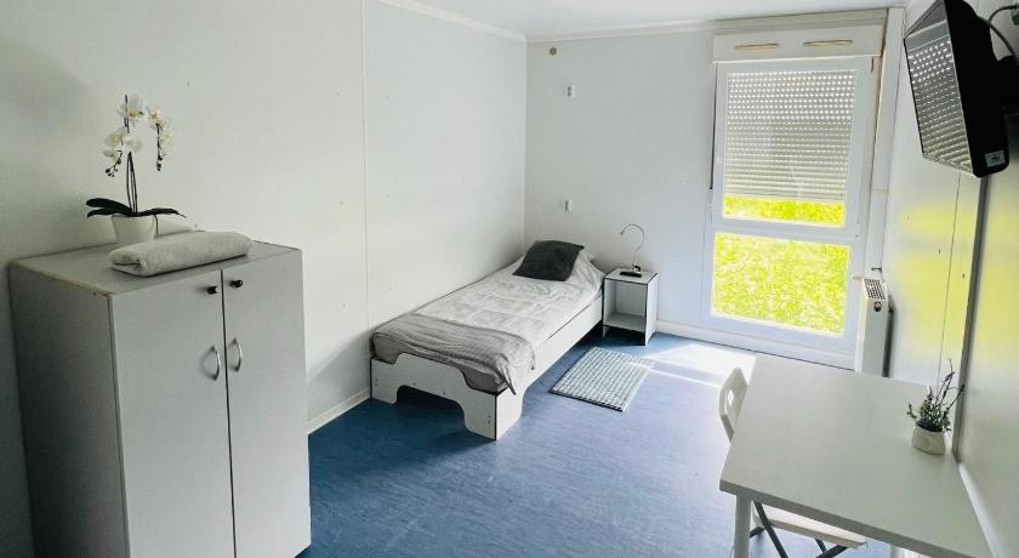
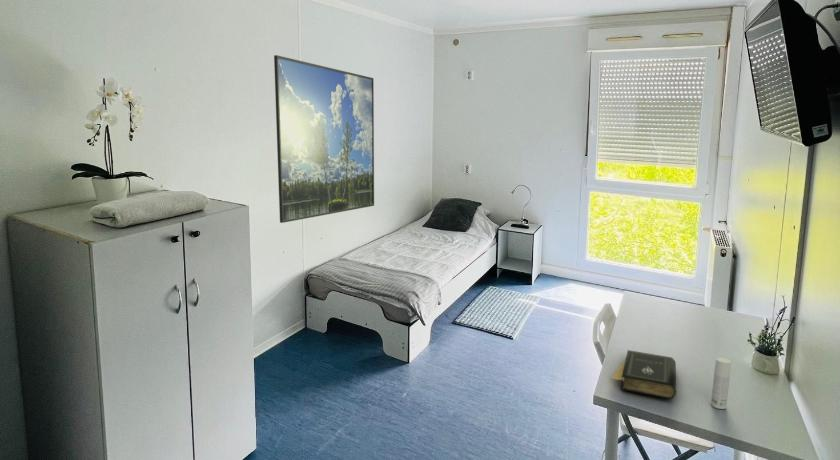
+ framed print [273,54,375,224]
+ book [610,349,677,400]
+ bottle [710,357,732,410]
